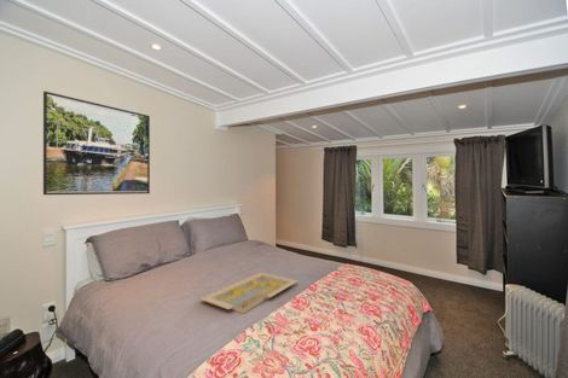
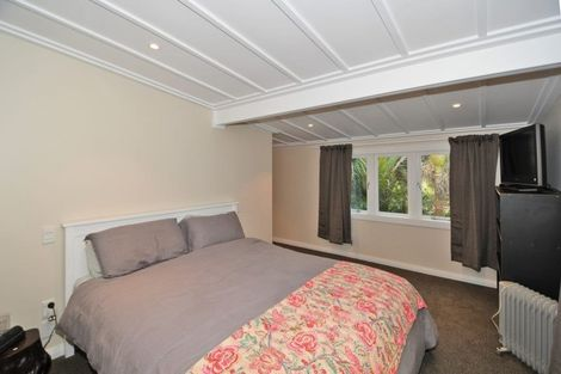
- serving tray [198,272,299,315]
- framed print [42,91,151,196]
